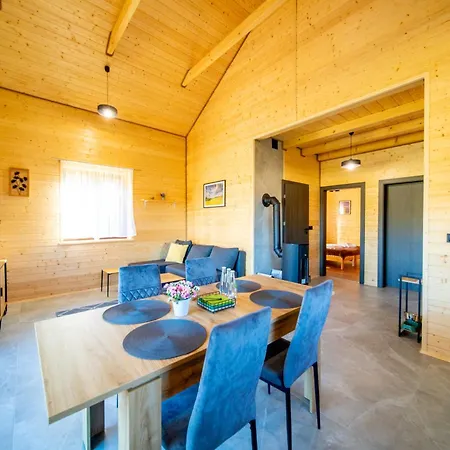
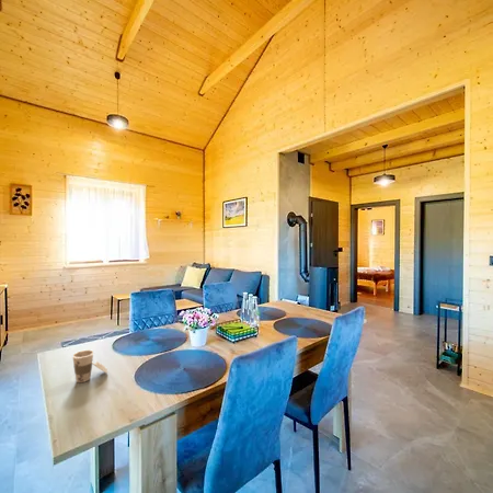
+ cup [70,348,108,383]
